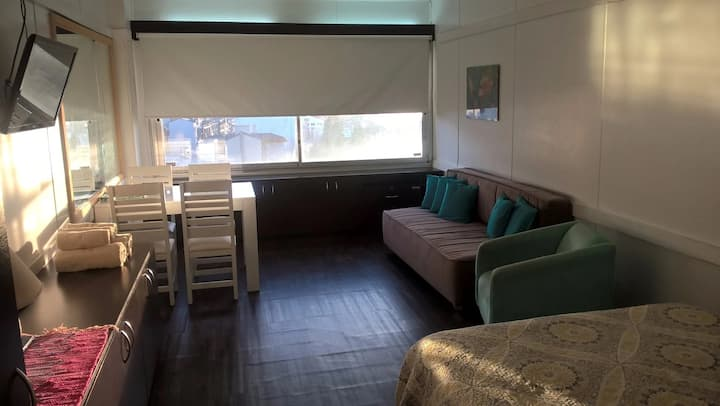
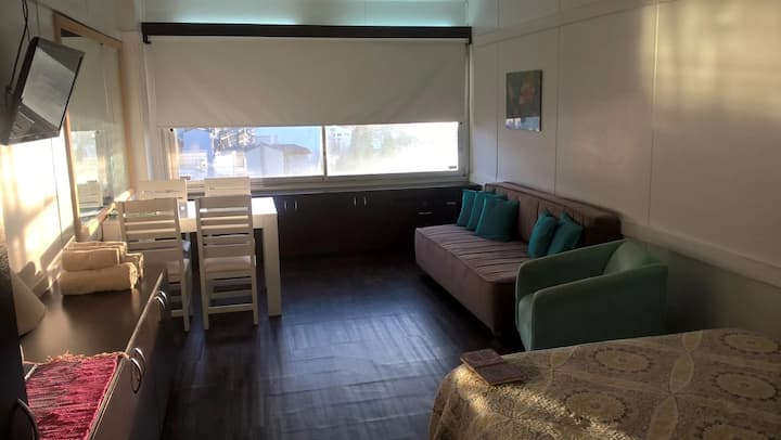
+ book [458,348,524,387]
